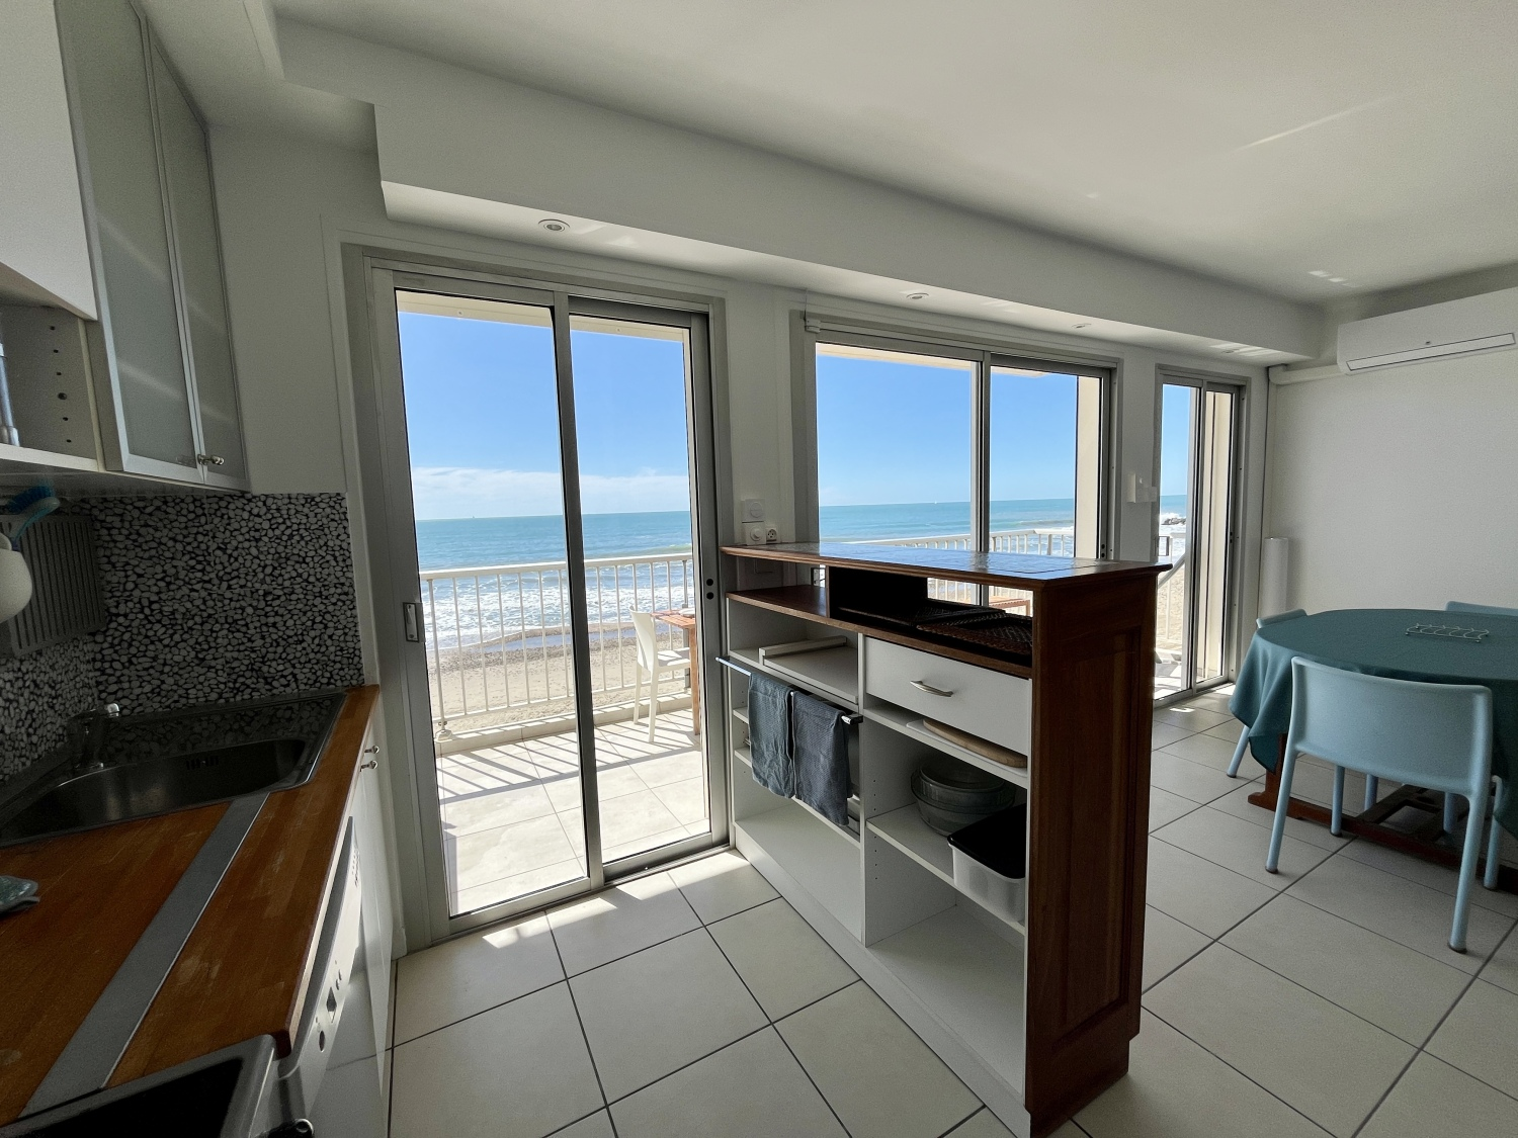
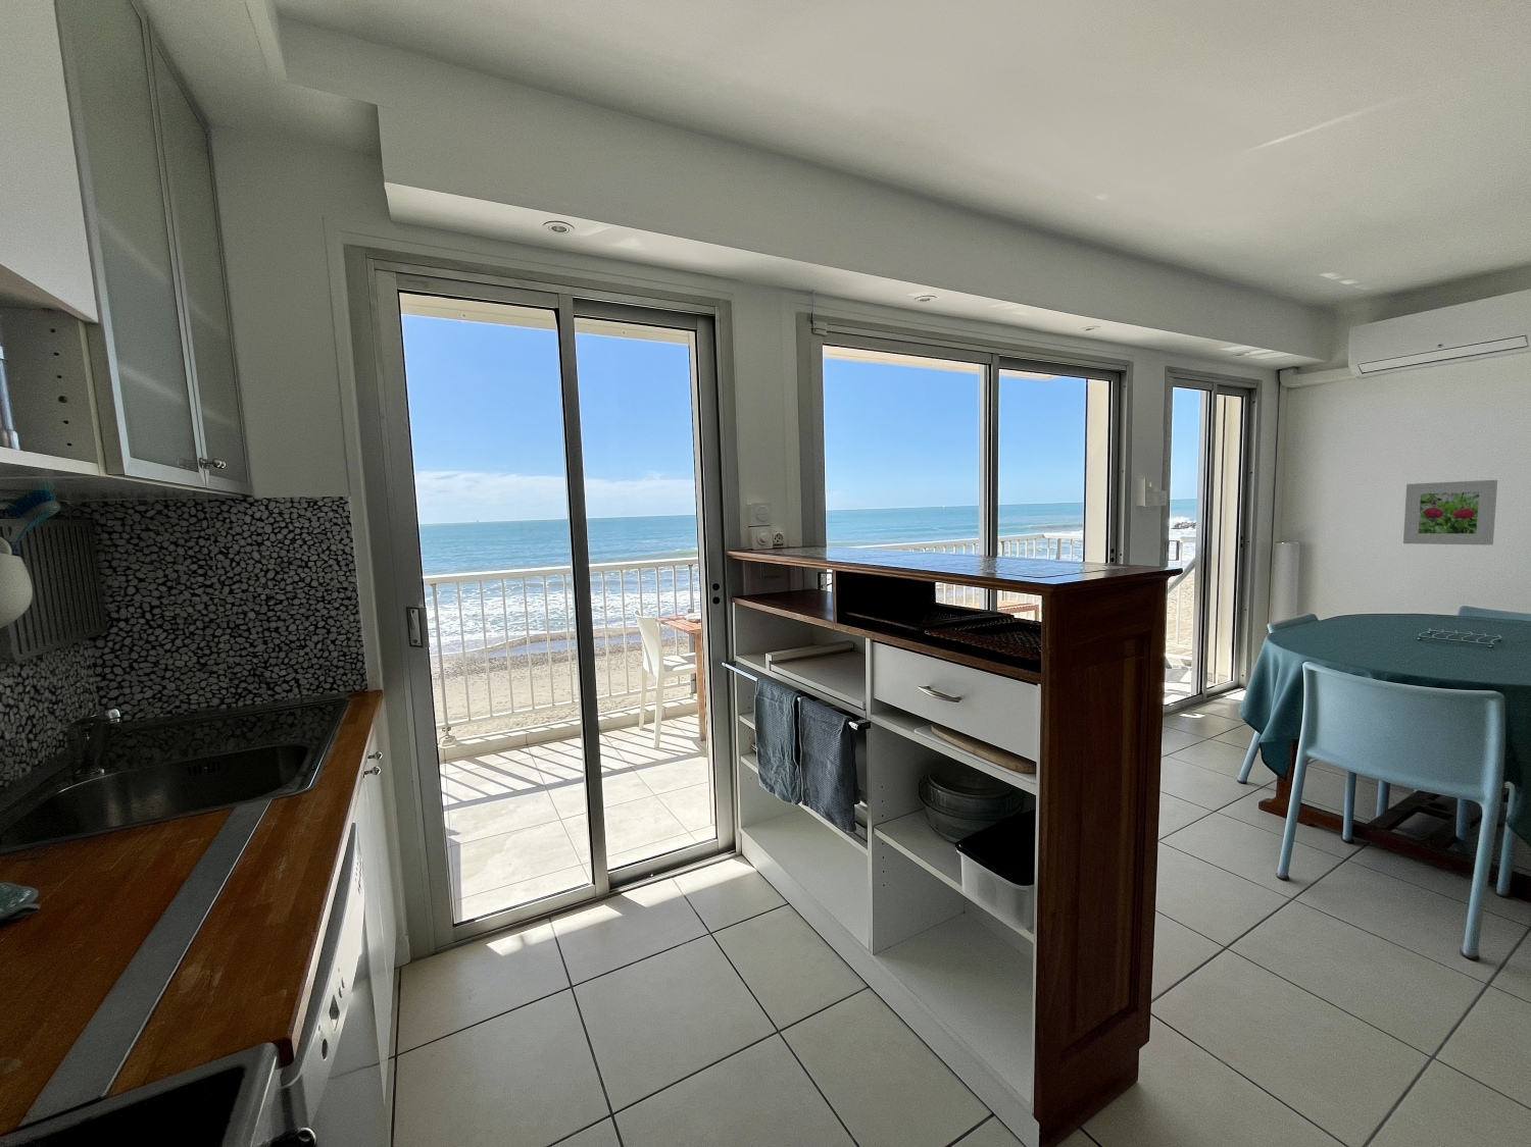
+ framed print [1402,480,1498,547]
